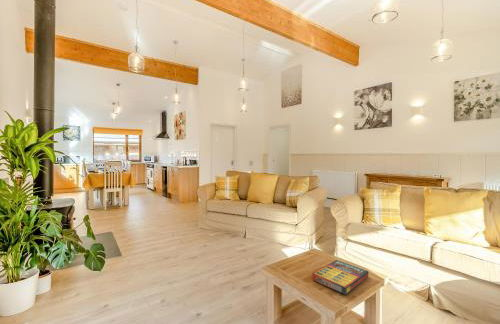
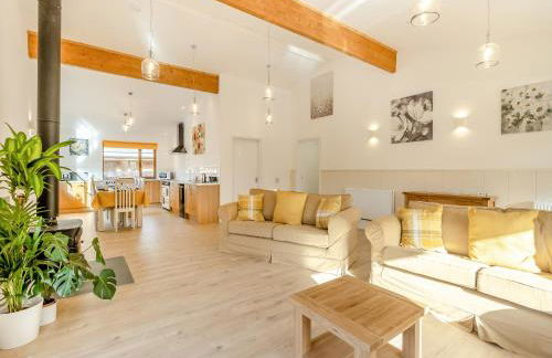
- game compilation box [311,259,369,296]
